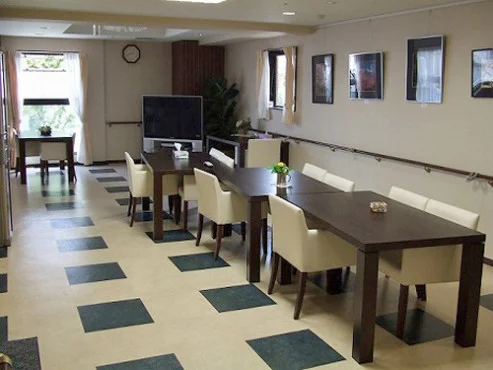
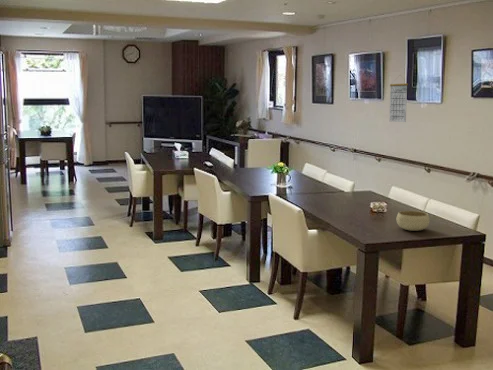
+ calendar [388,75,409,123]
+ bowl [396,210,431,232]
